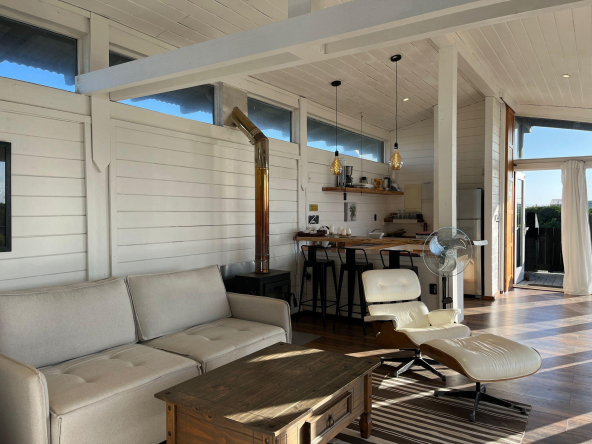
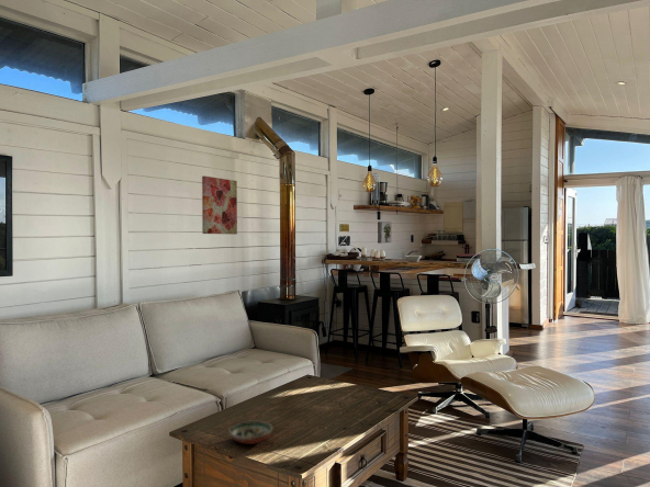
+ wall art [201,175,238,236]
+ decorative bowl [227,420,273,445]
